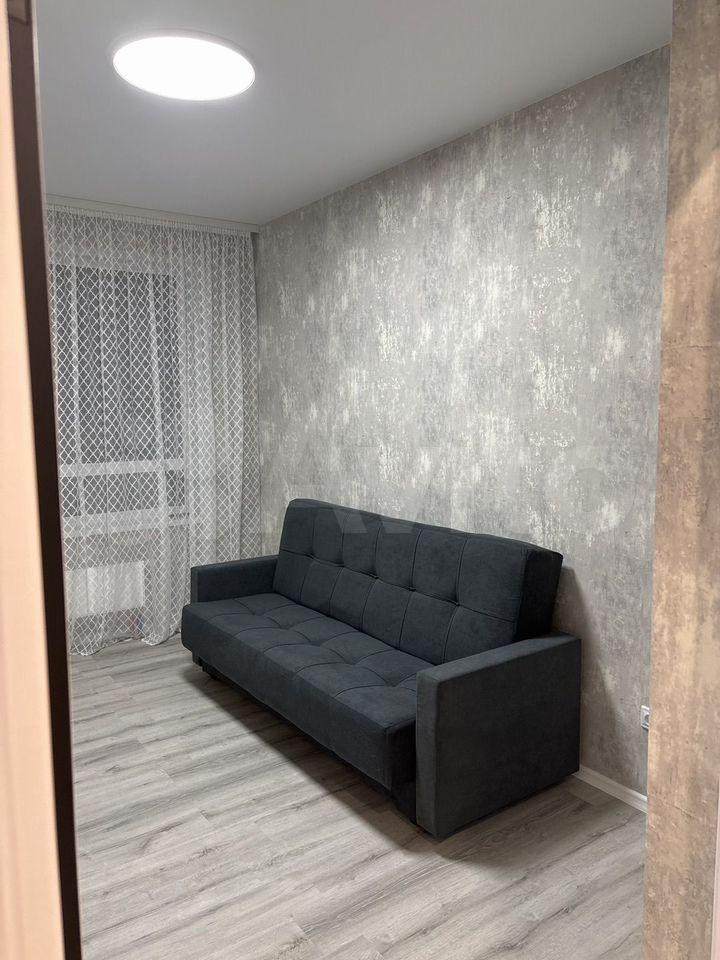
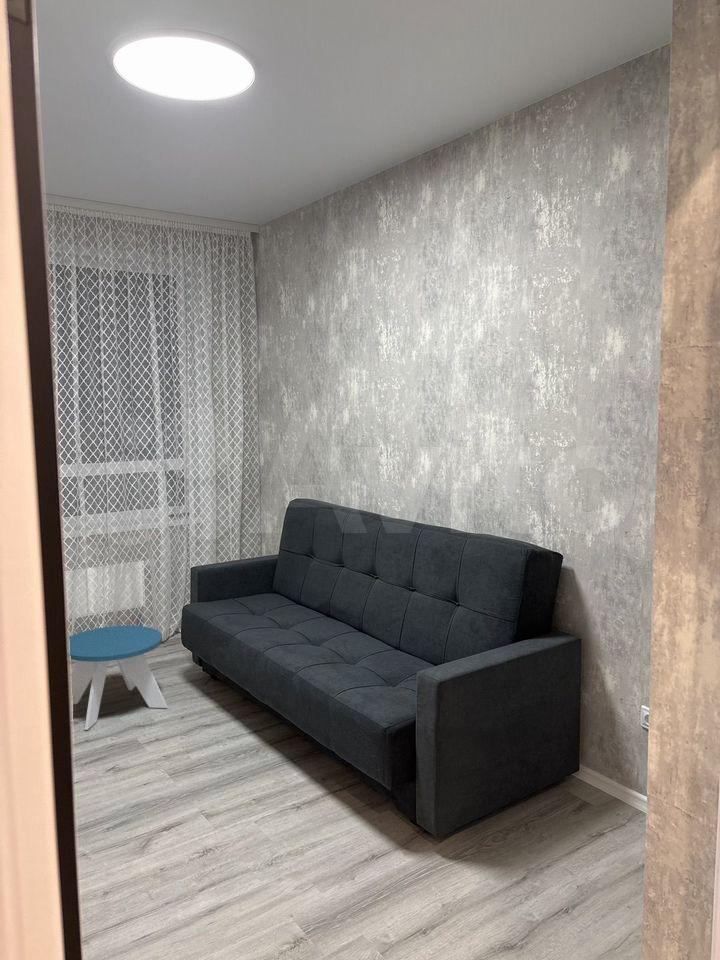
+ side table [68,625,168,731]
